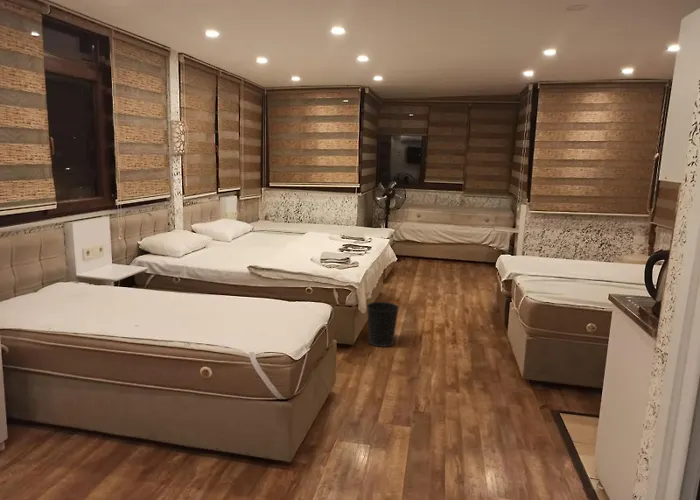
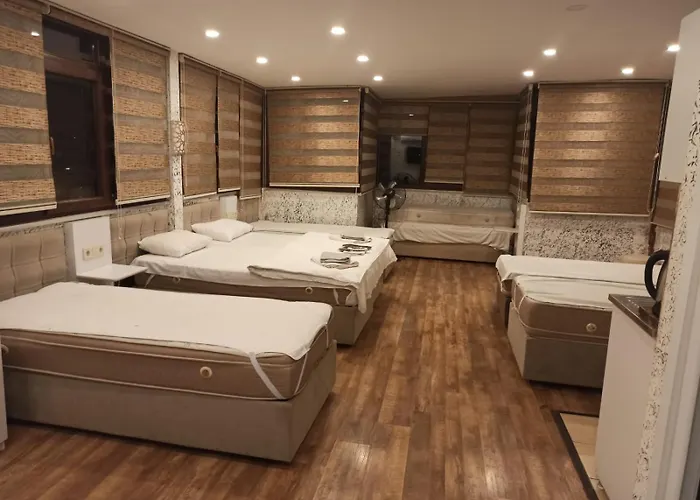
- wastebasket [366,301,400,348]
